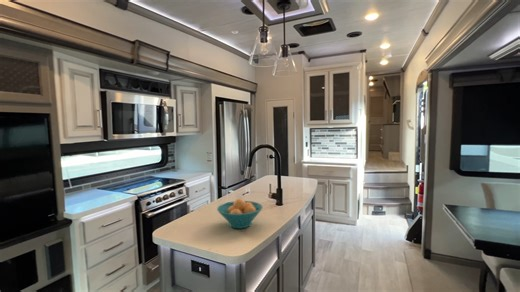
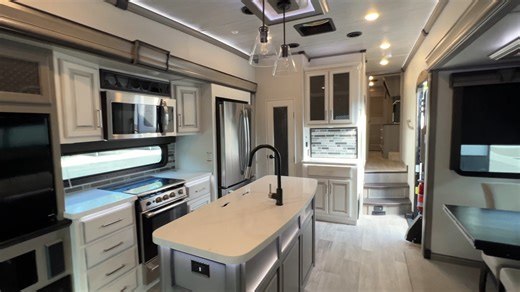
- fruit bowl [216,198,264,229]
